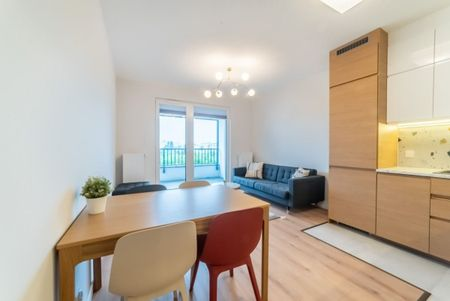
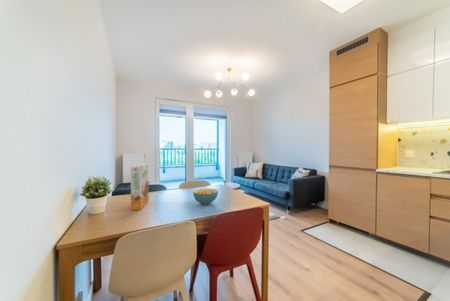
+ cereal box [130,163,150,211]
+ cereal bowl [192,187,219,205]
